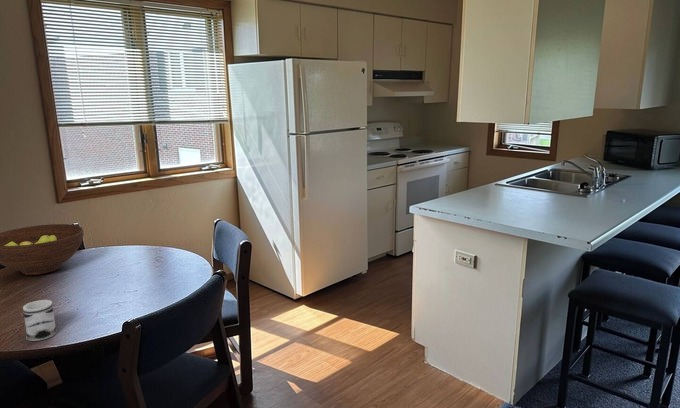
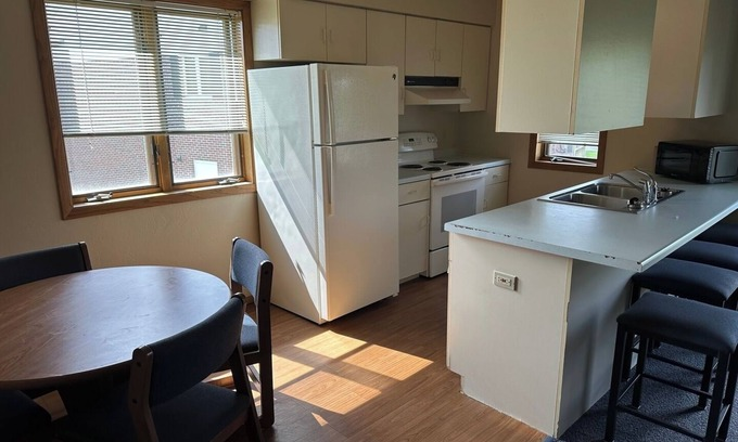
- fruit bowl [0,223,85,276]
- mug [22,299,58,342]
